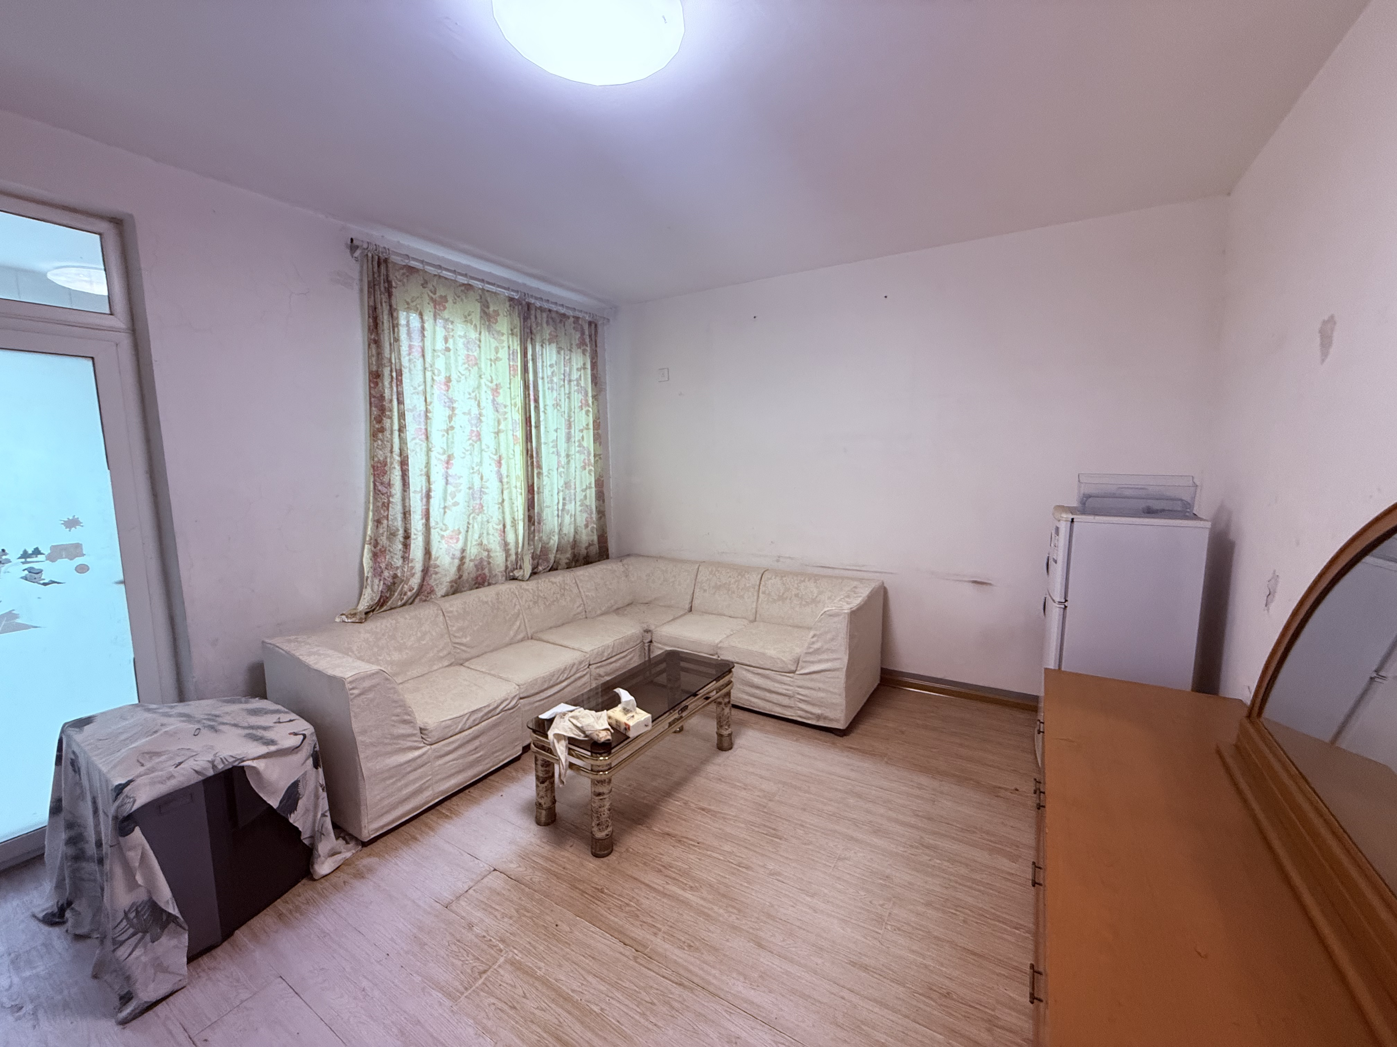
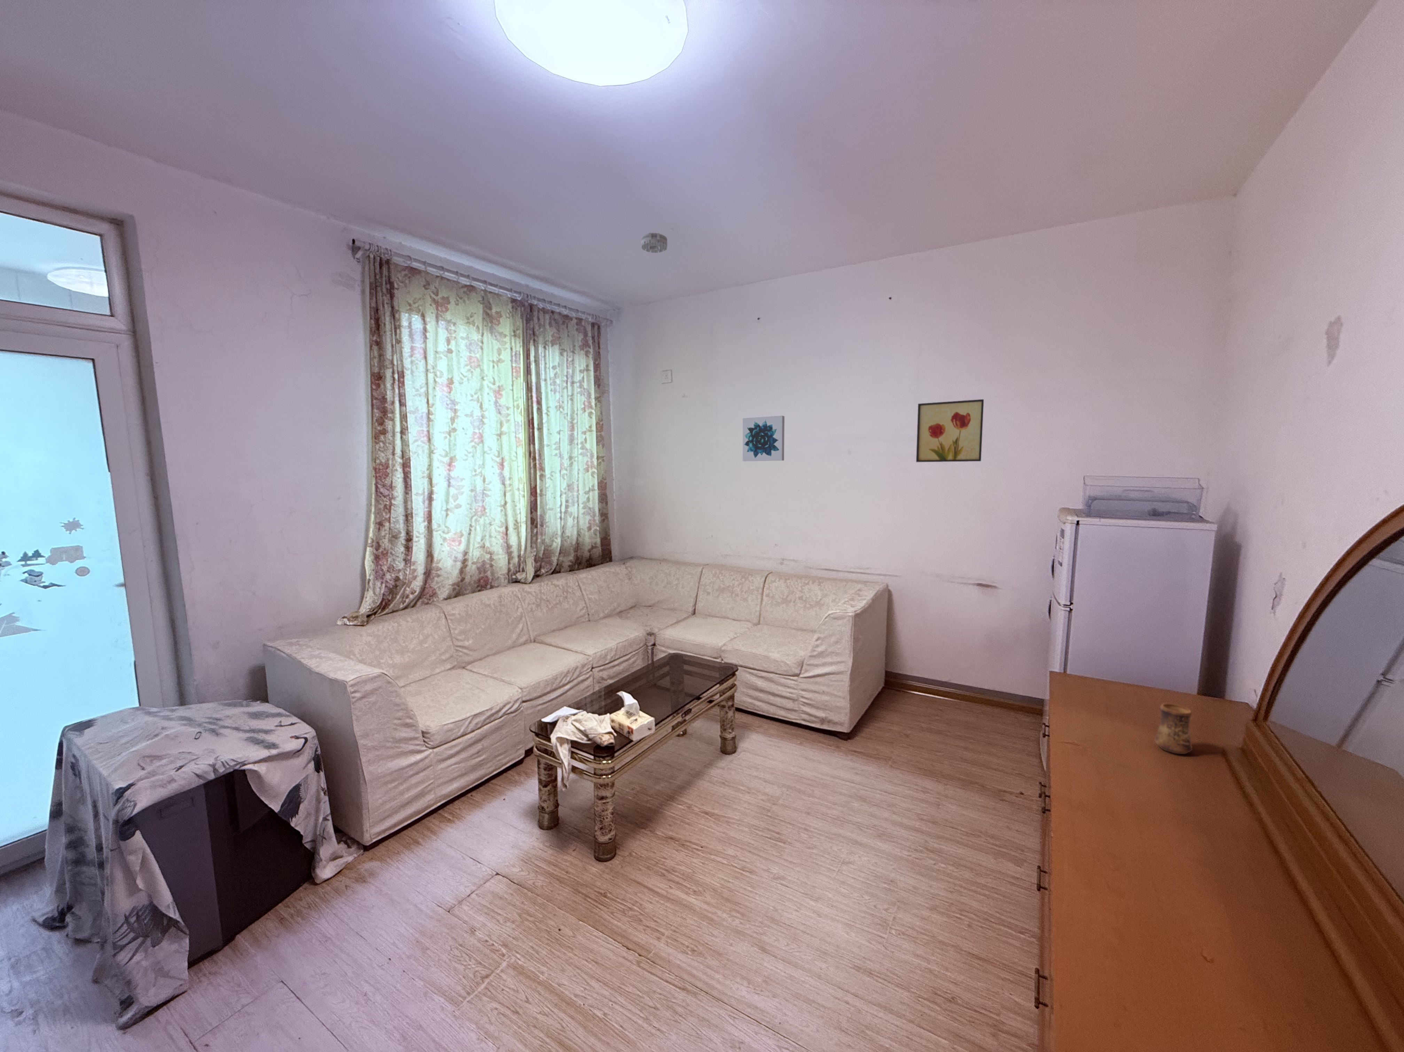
+ cup [1154,703,1193,755]
+ smoke detector [641,232,668,253]
+ wall art [743,415,785,462]
+ wall art [915,399,984,463]
